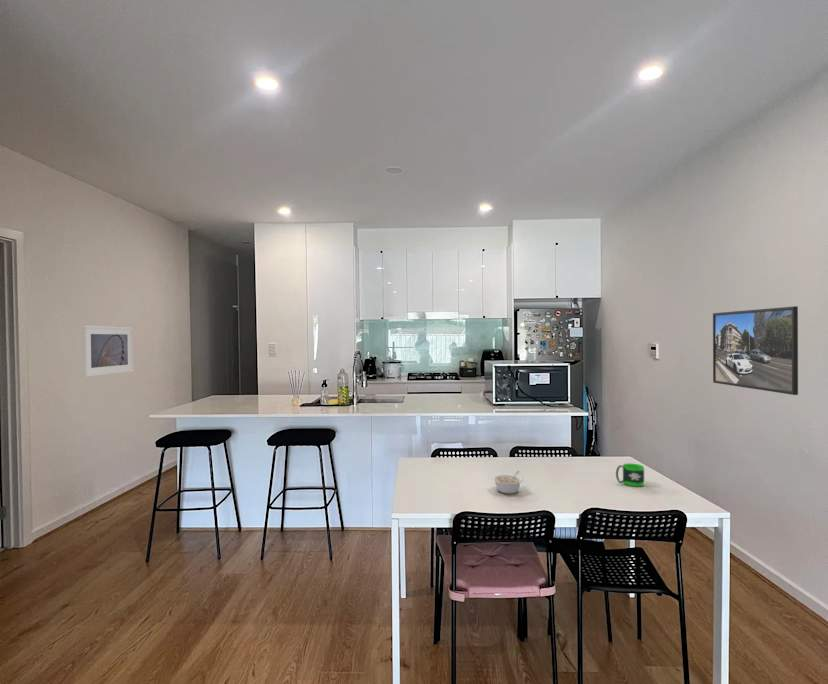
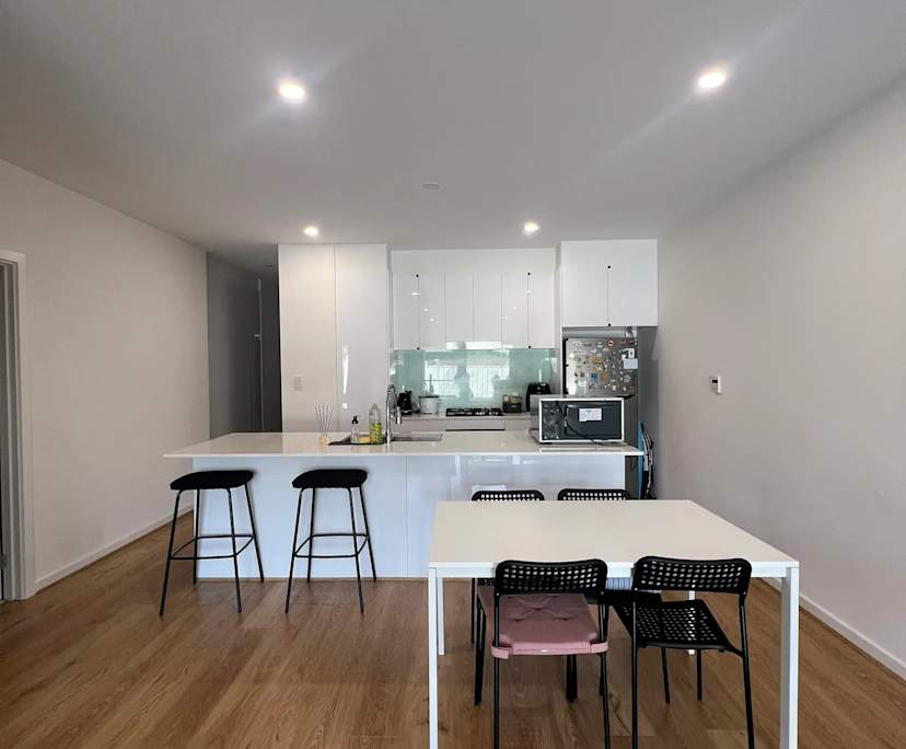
- legume [491,470,524,495]
- mug [615,462,645,487]
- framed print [82,324,134,378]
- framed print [712,305,799,396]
